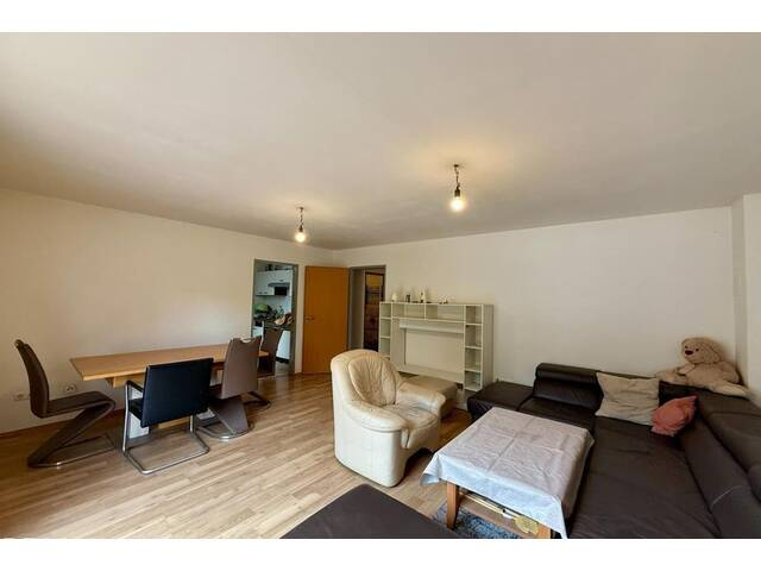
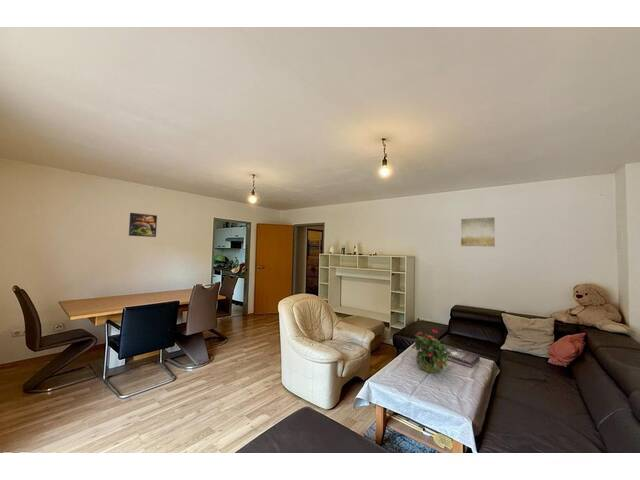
+ first aid kit [443,343,481,369]
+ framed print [128,212,158,238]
+ potted plant [410,329,455,374]
+ wall art [460,216,496,247]
